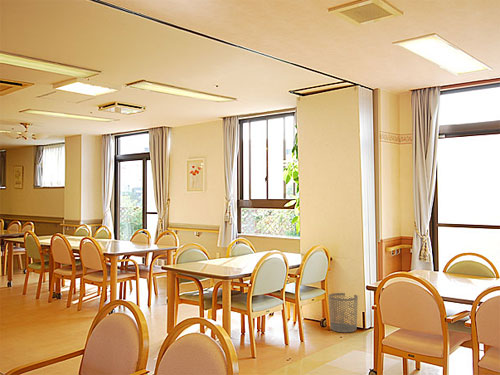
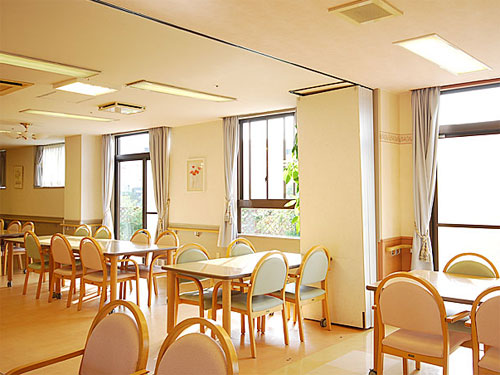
- waste bin [328,292,359,333]
